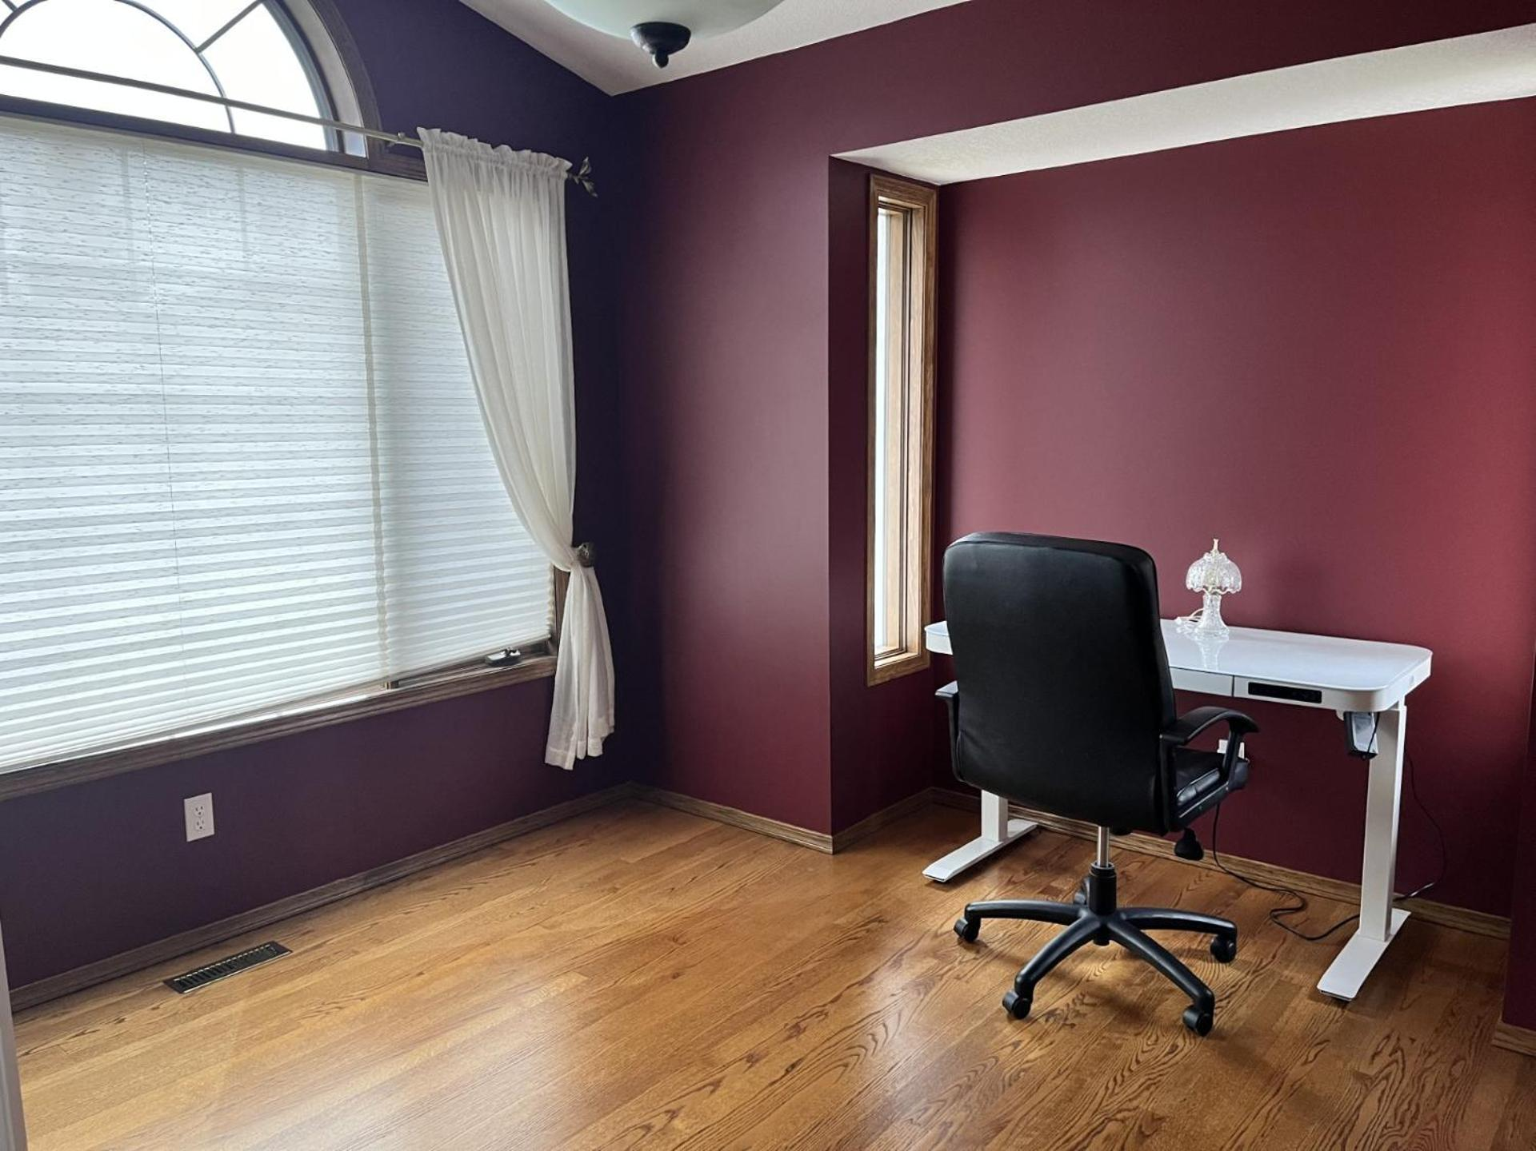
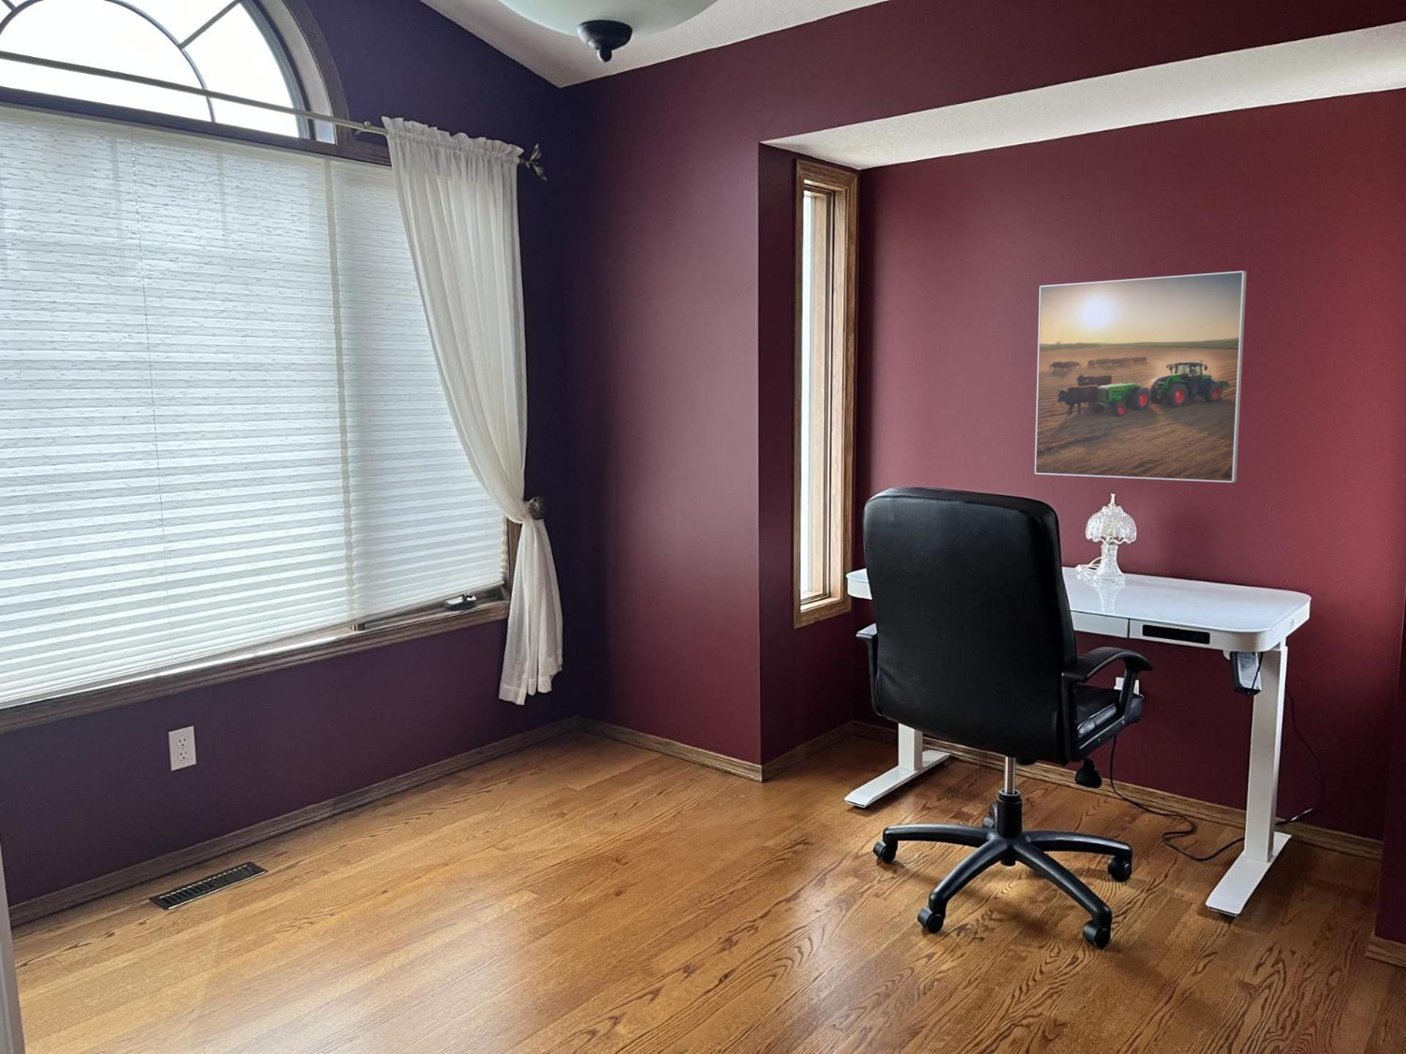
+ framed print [1034,270,1248,483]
